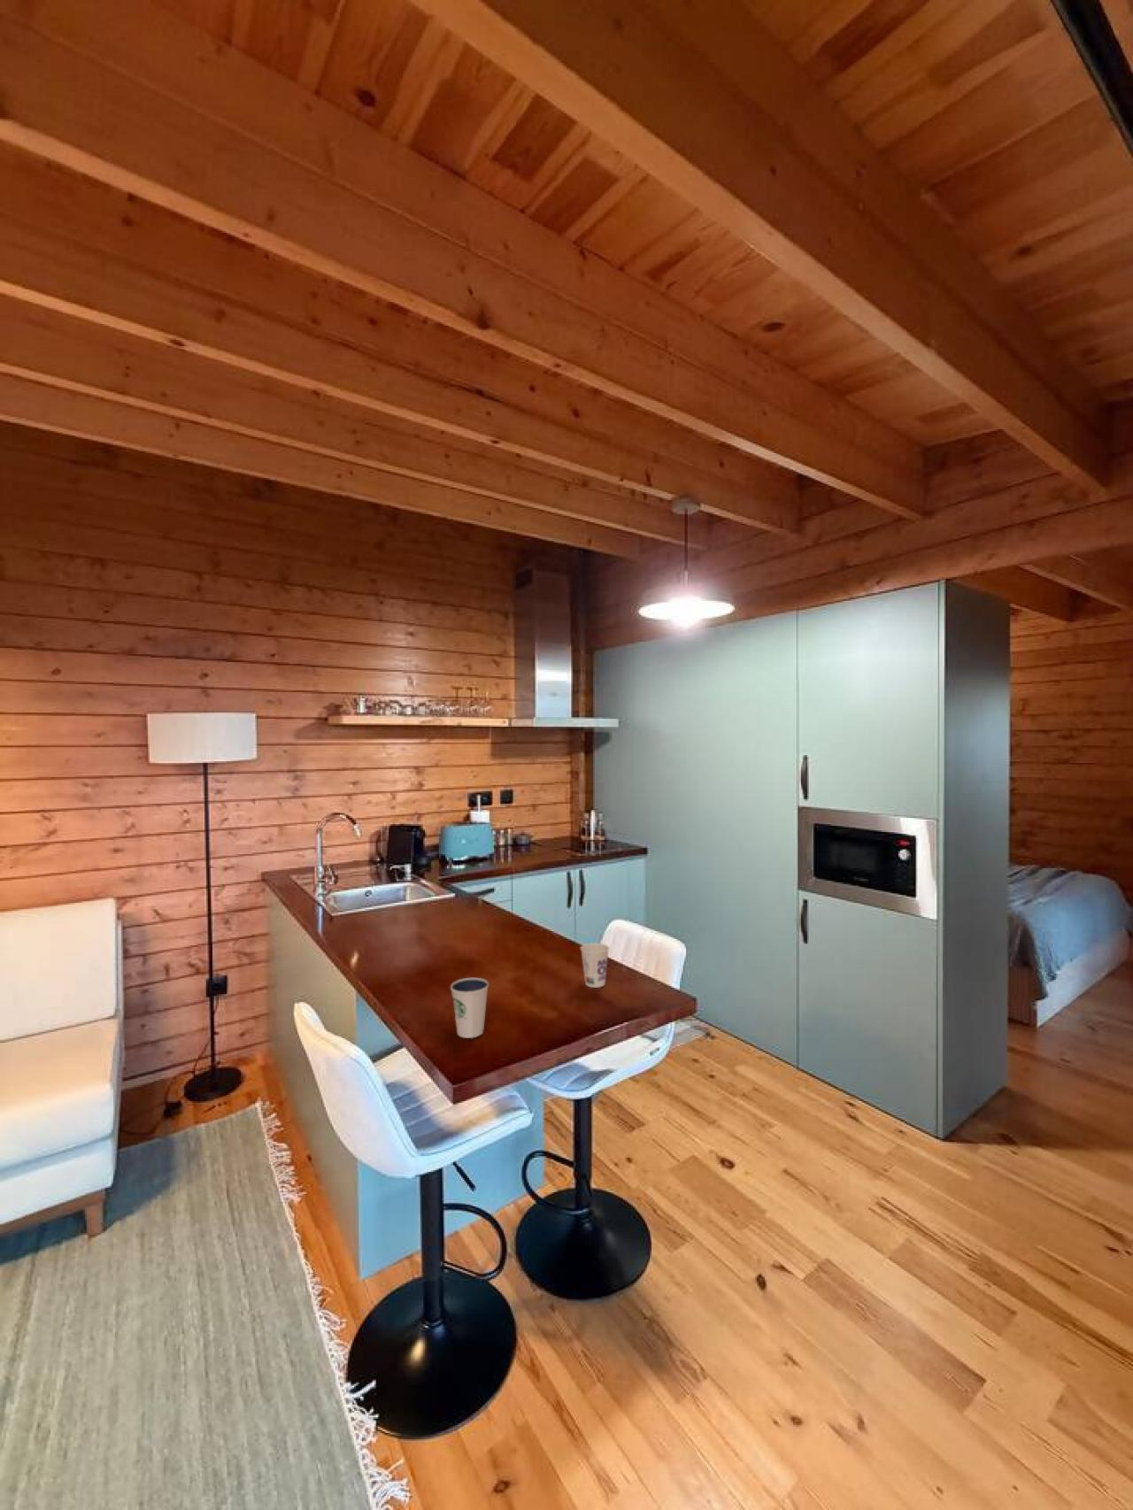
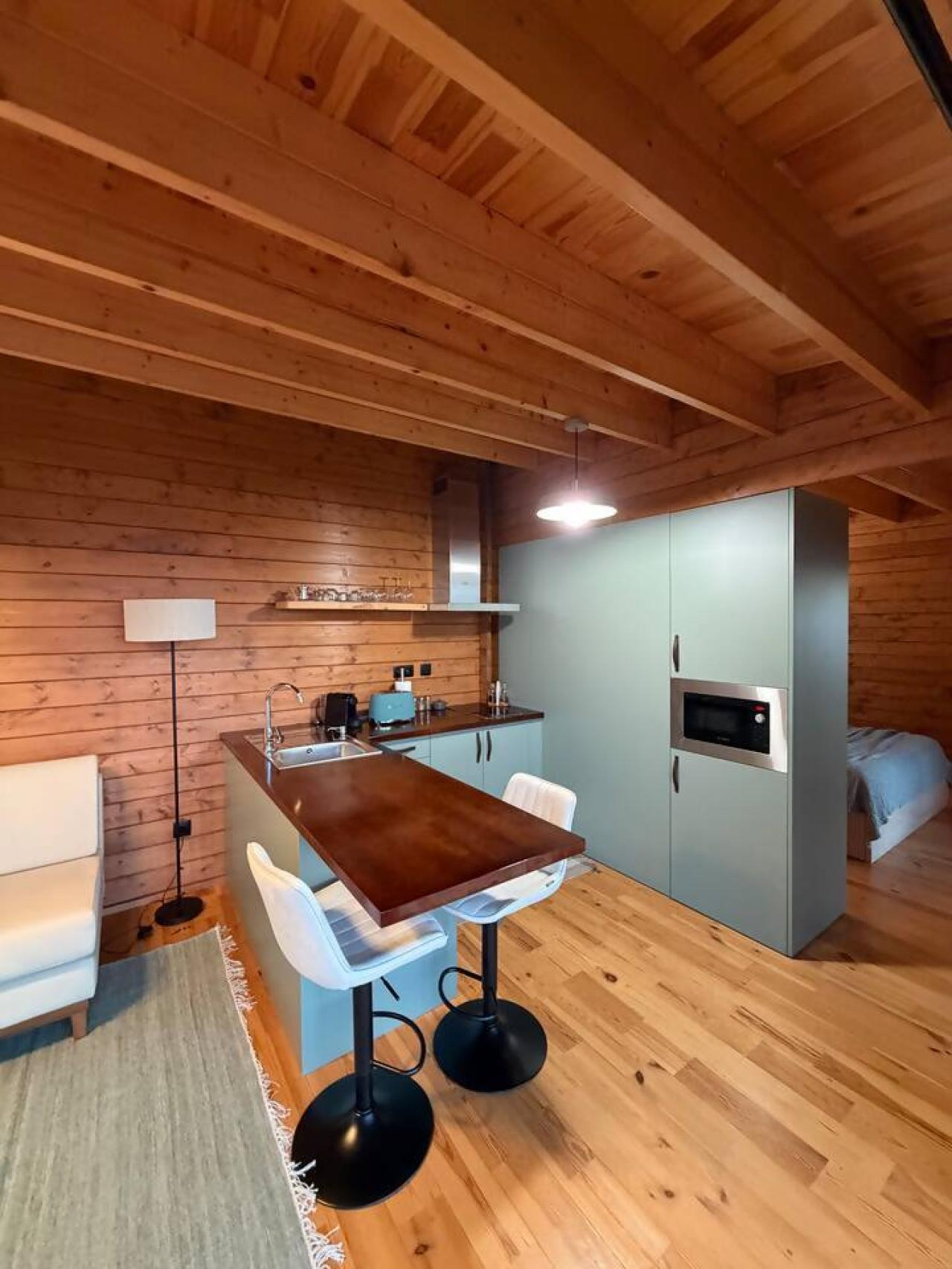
- dixie cup [450,977,489,1039]
- cup [580,942,609,989]
